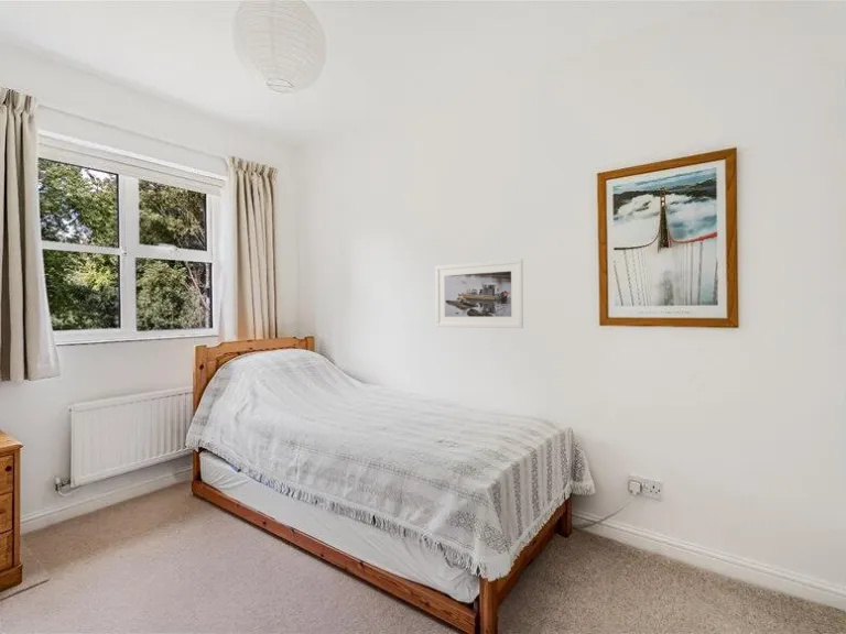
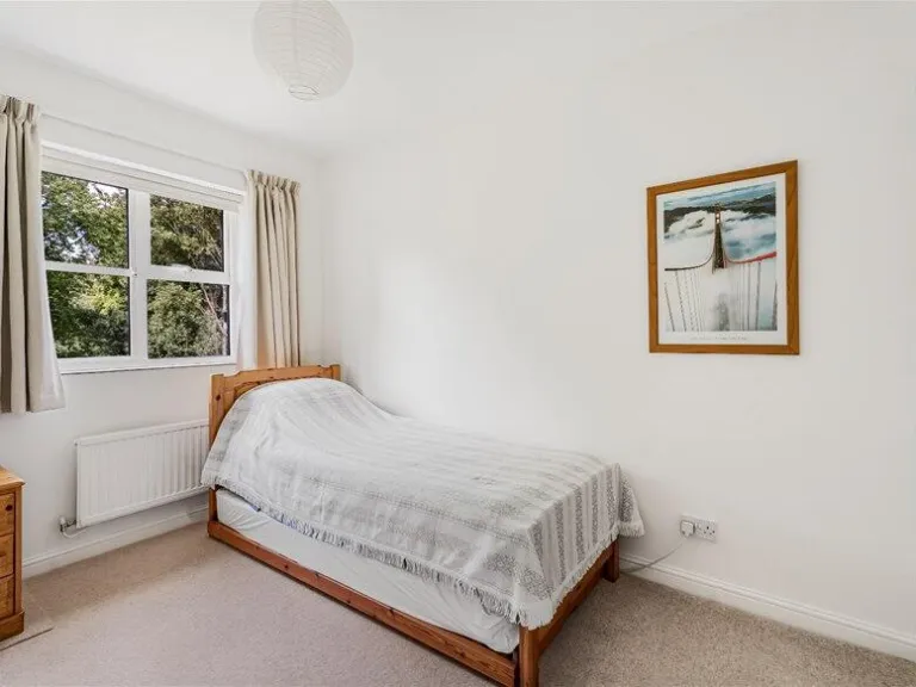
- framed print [434,258,524,329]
